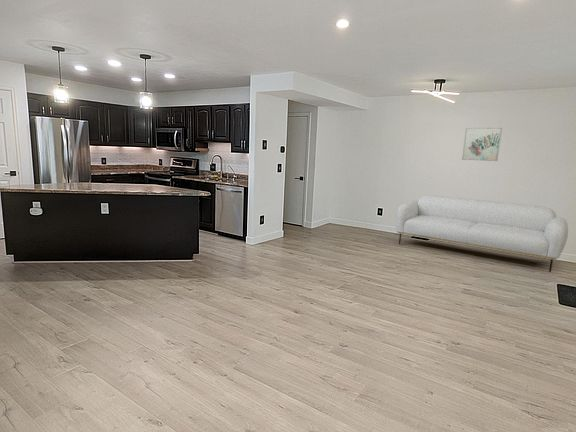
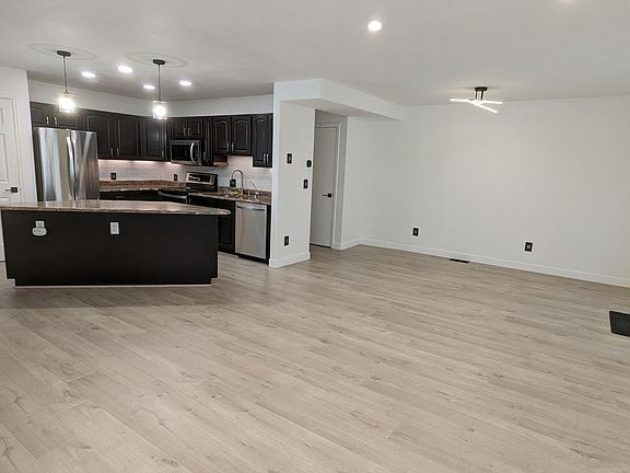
- sofa [395,194,569,273]
- wall art [461,127,503,162]
